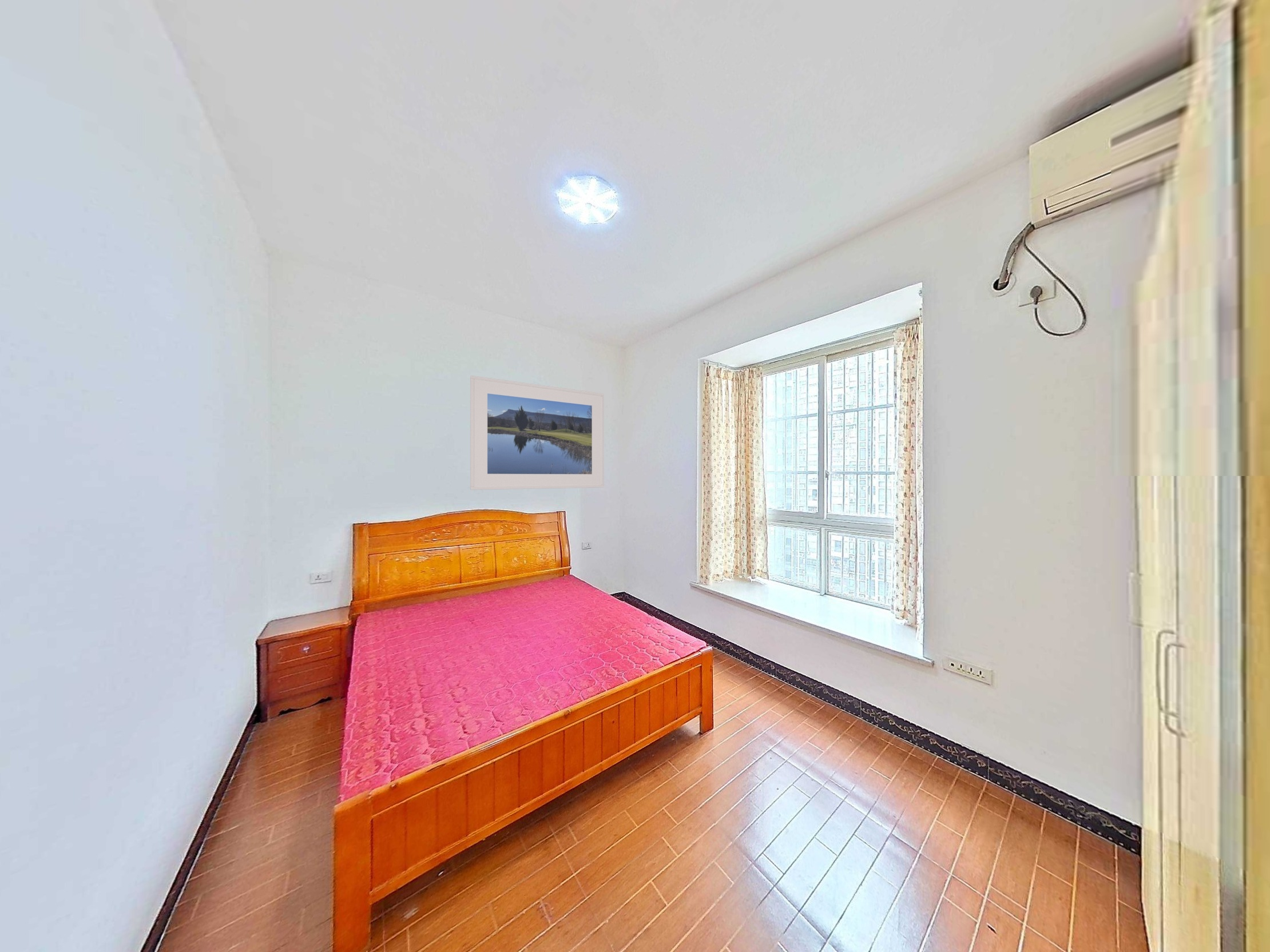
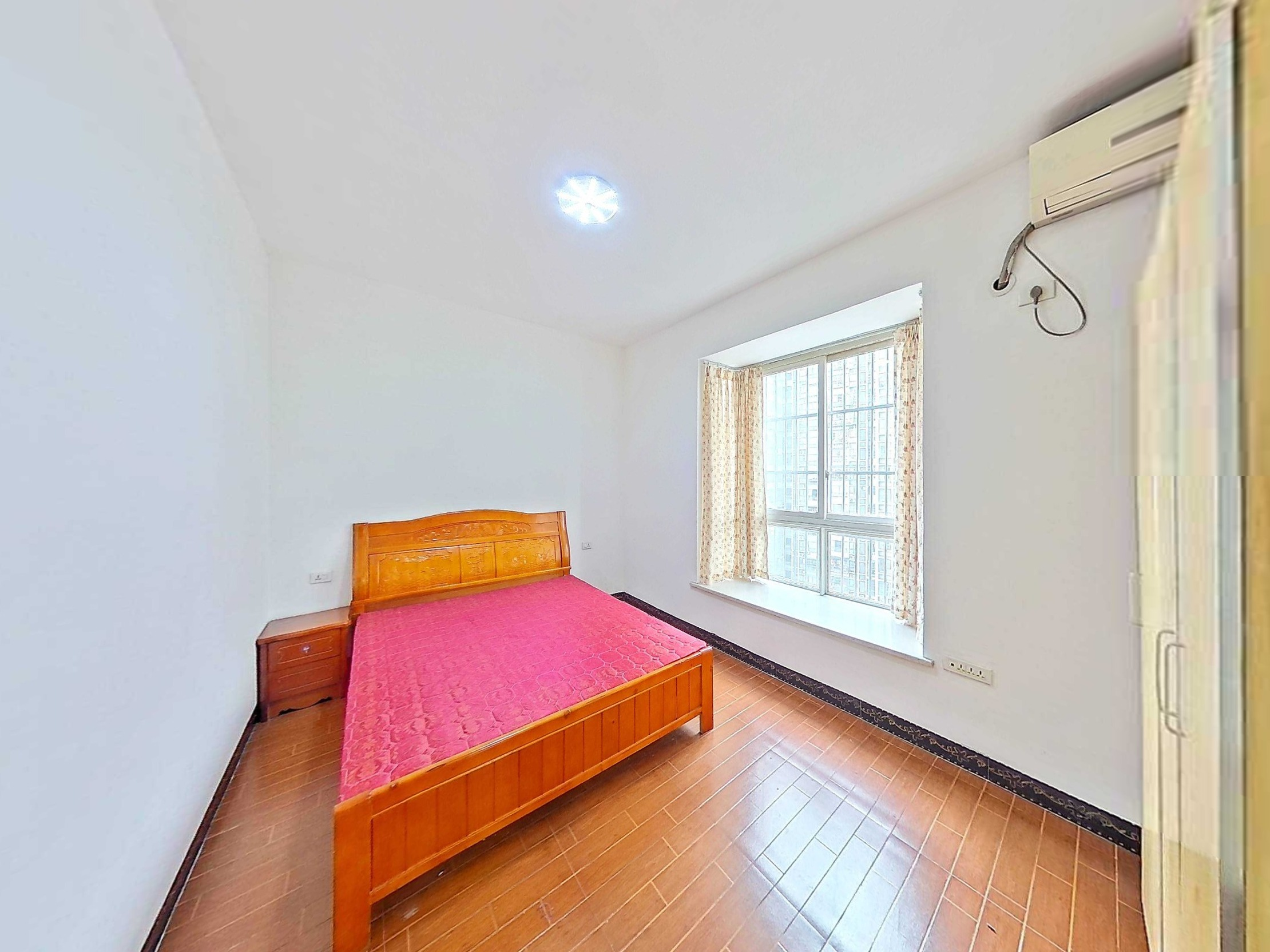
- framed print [470,375,604,491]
